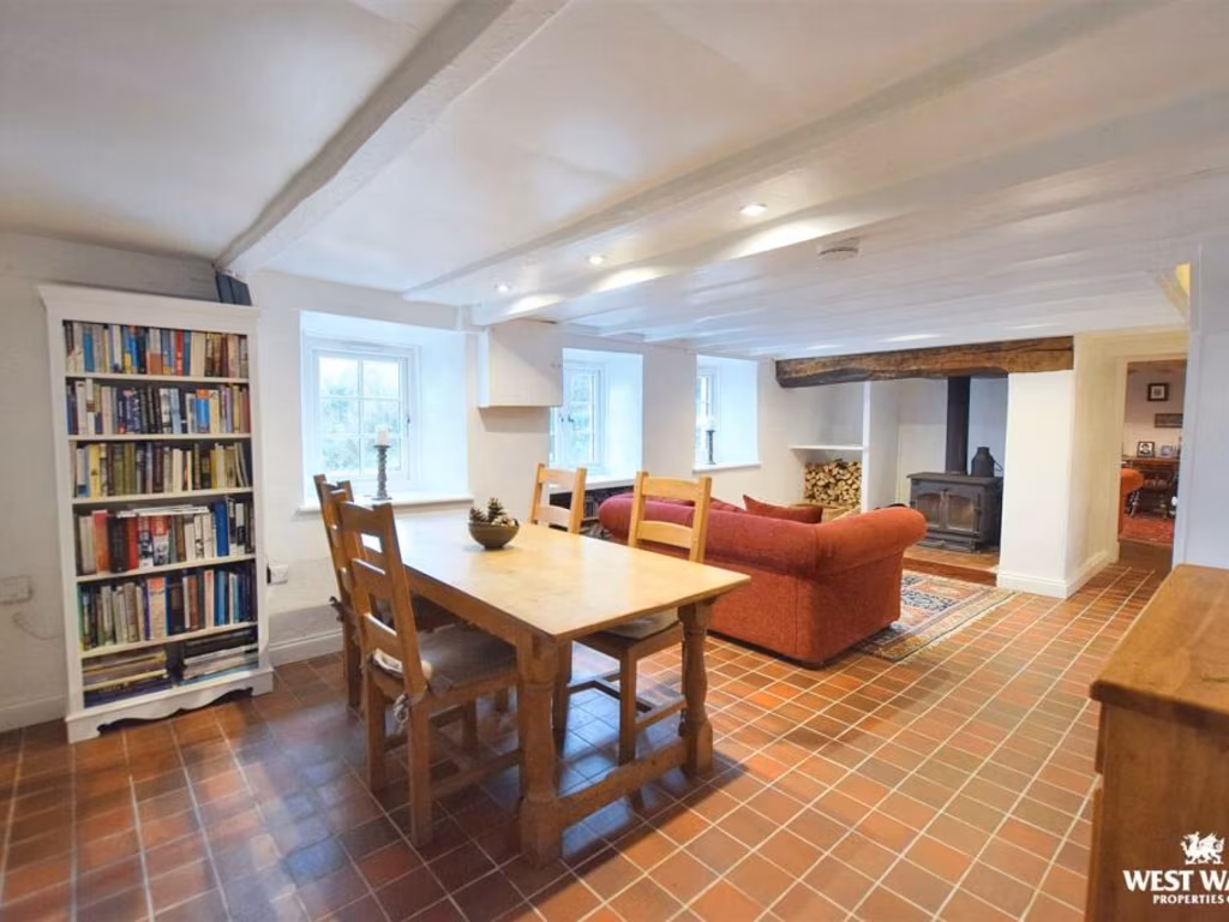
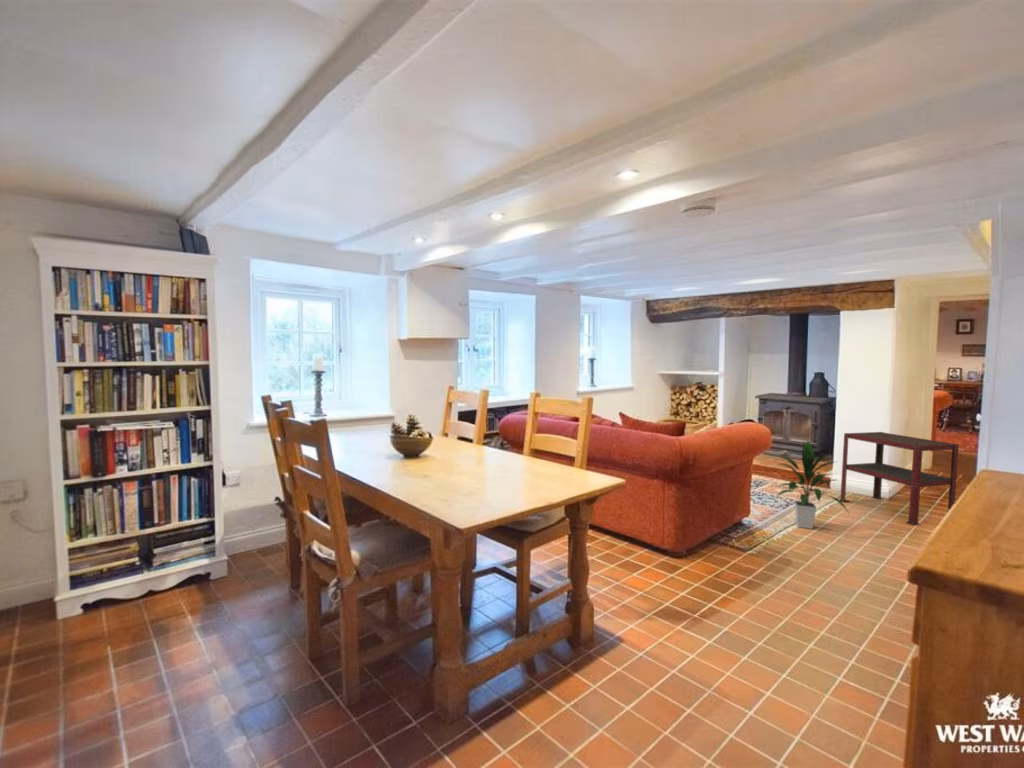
+ indoor plant [774,439,851,530]
+ side table [838,431,960,526]
